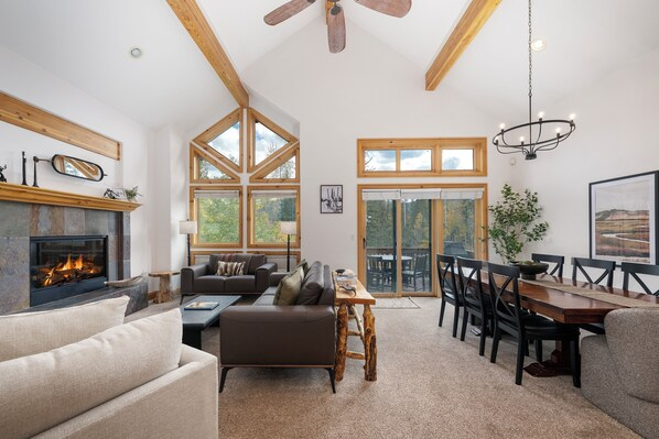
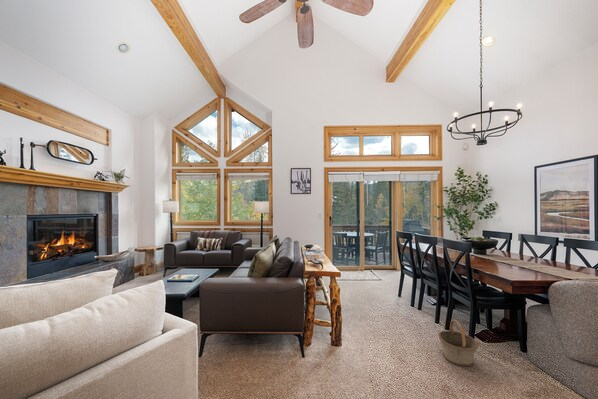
+ basket [437,319,479,367]
